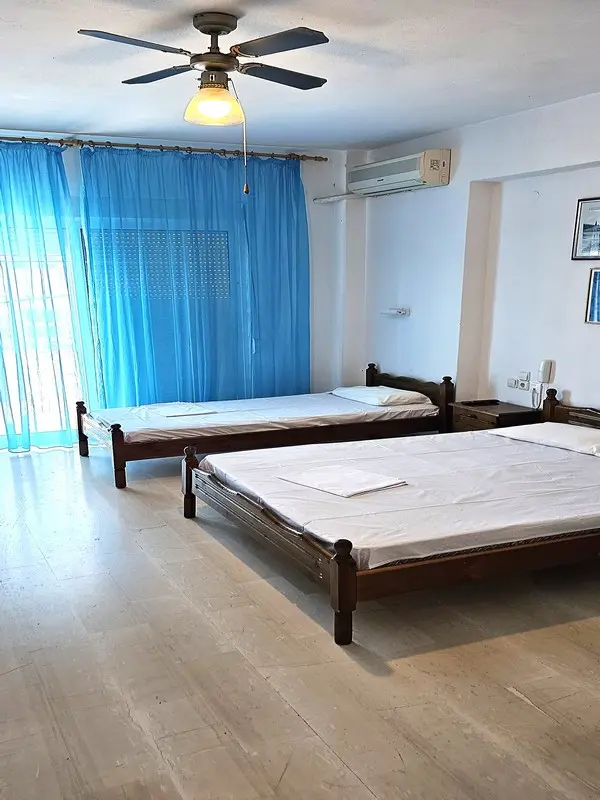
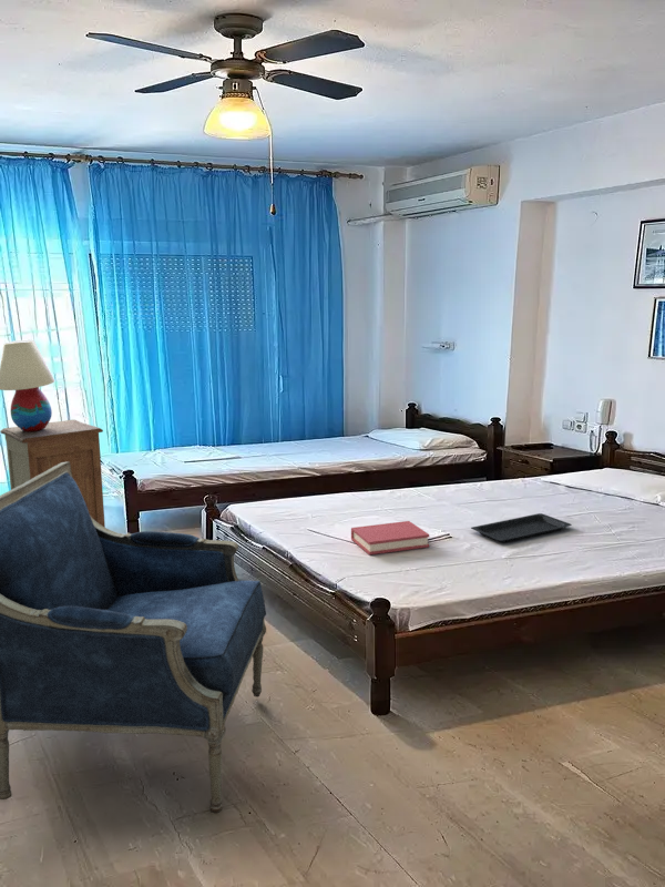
+ nightstand [0,419,106,528]
+ serving tray [470,512,573,543]
+ armchair [0,461,267,814]
+ hardback book [350,520,430,555]
+ table lamp [0,338,55,431]
